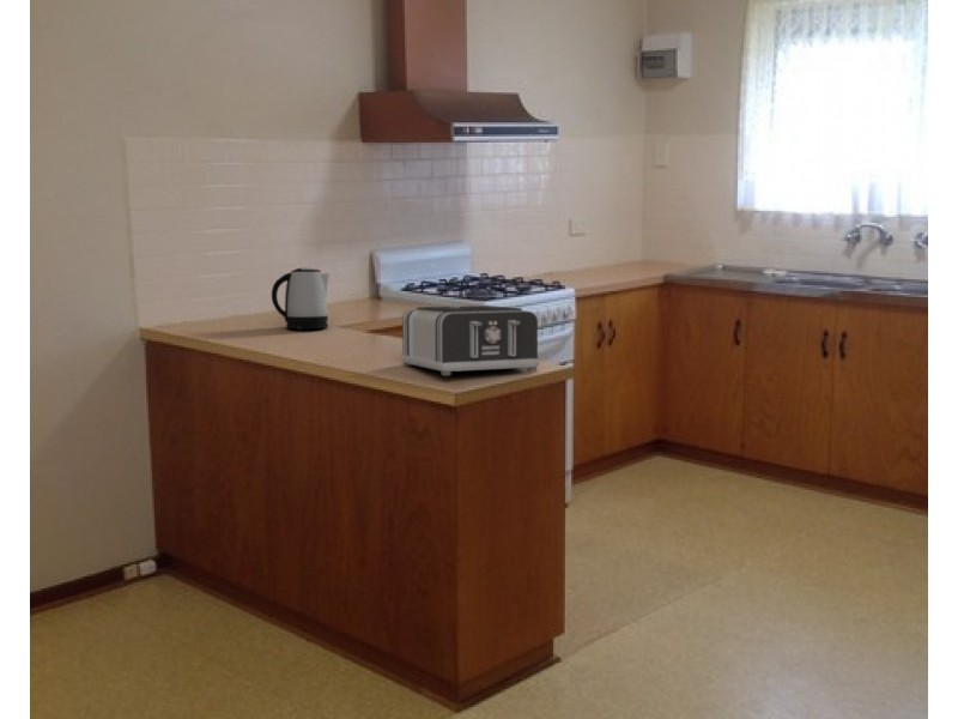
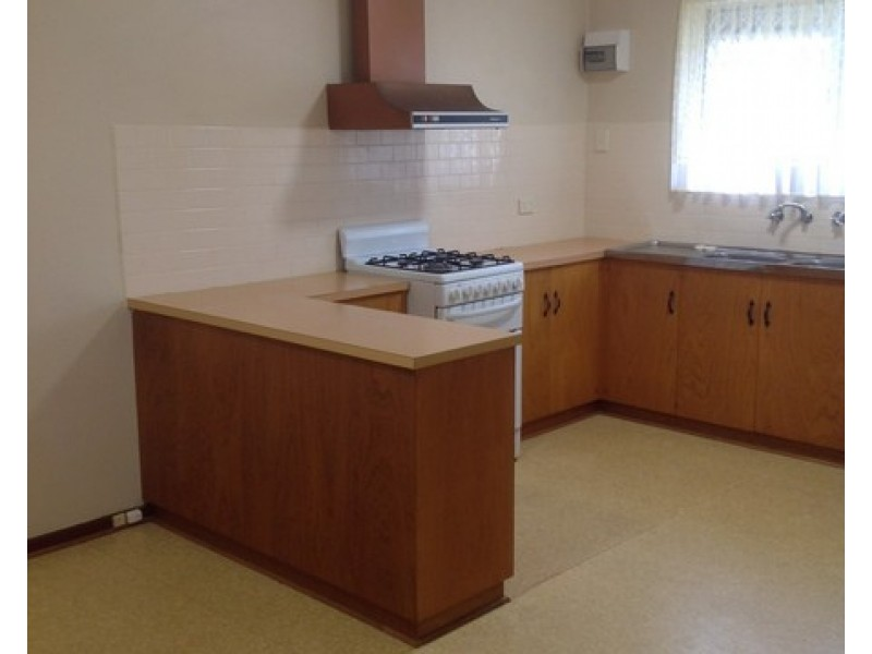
- kettle [271,266,331,331]
- toaster [400,304,541,376]
